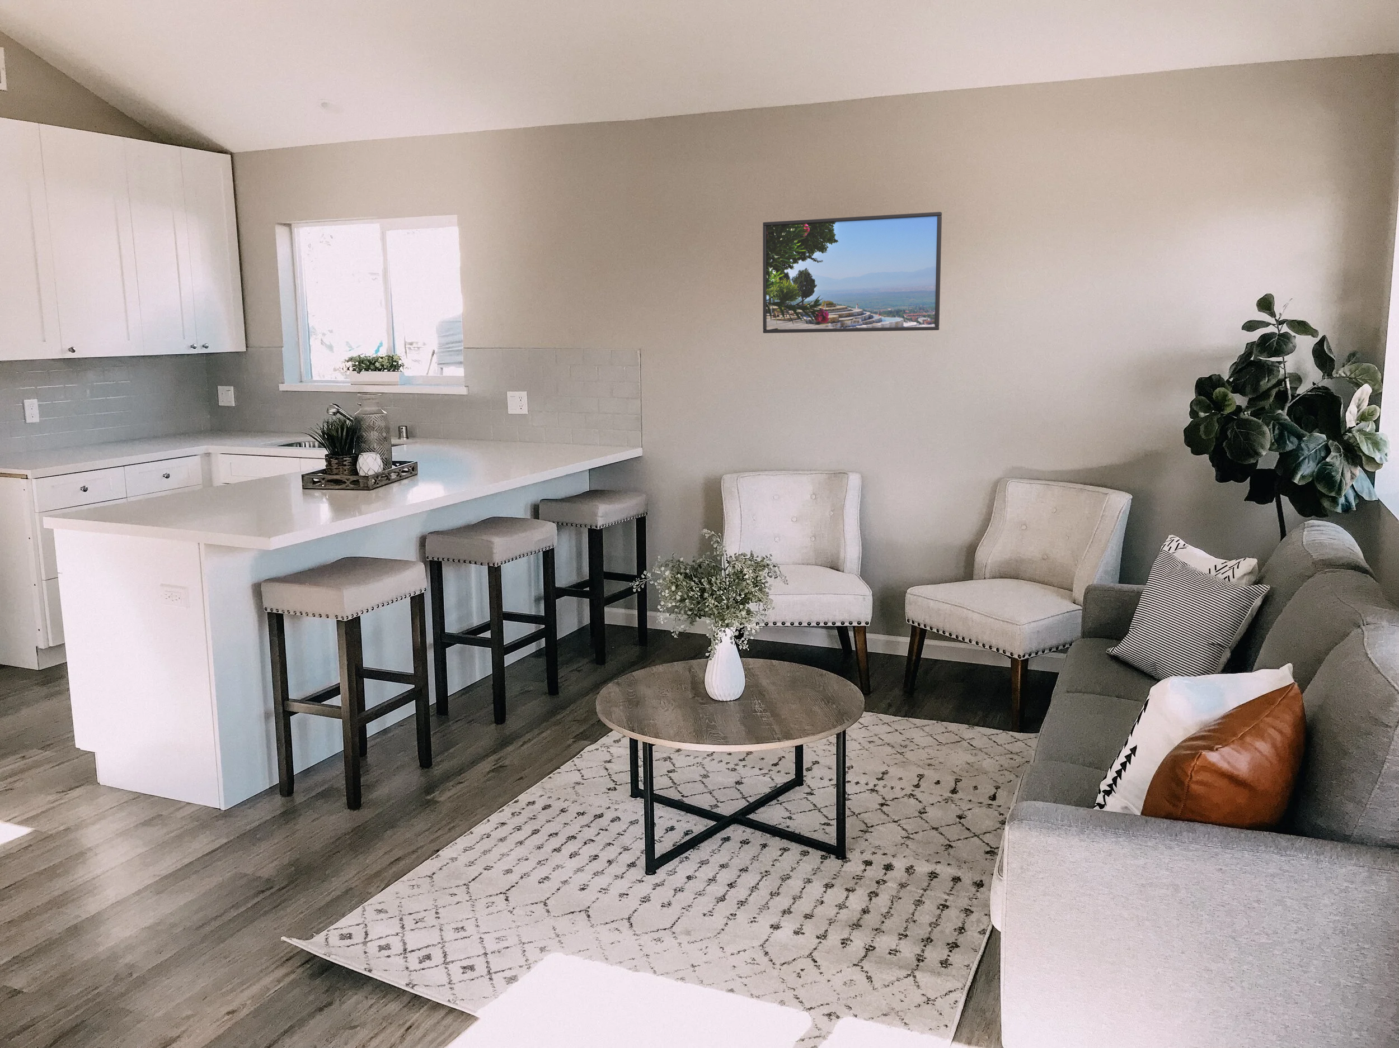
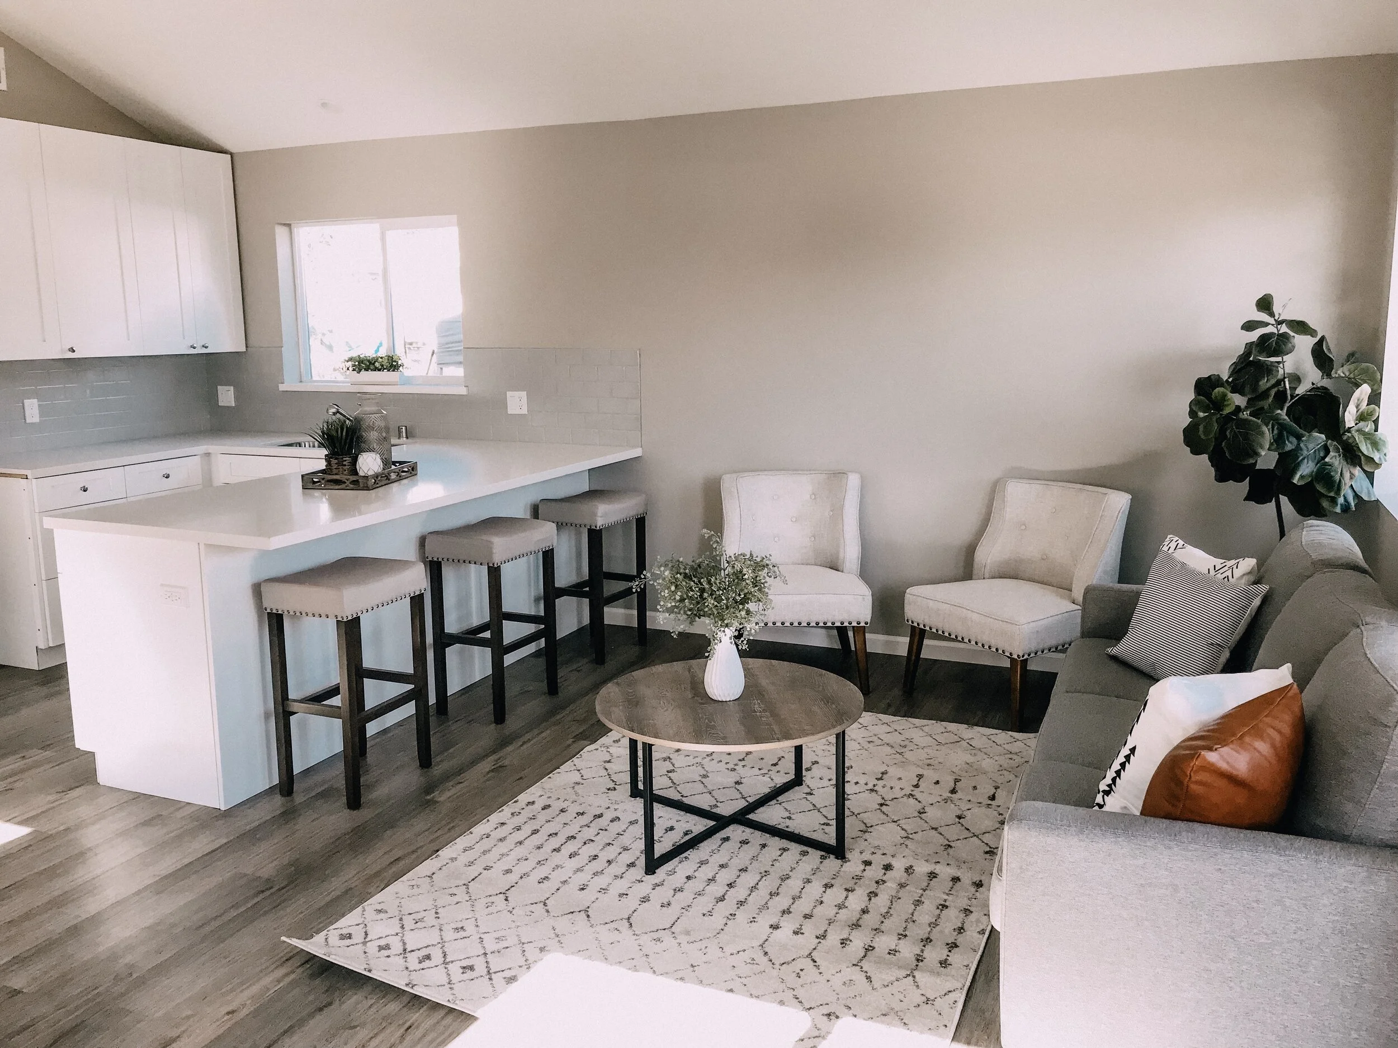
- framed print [762,211,942,334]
